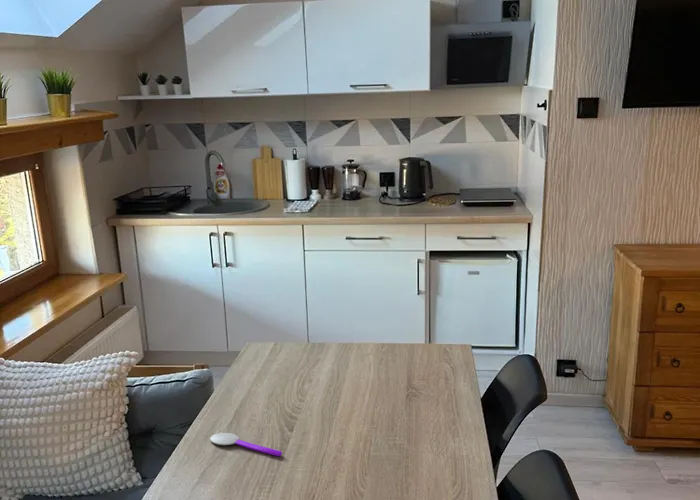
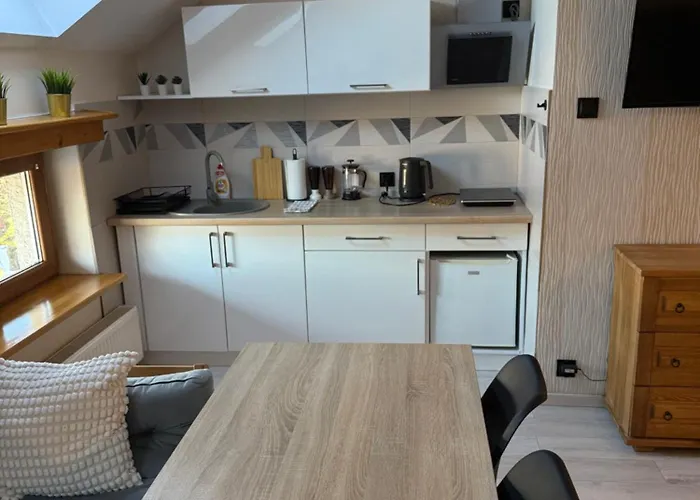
- spoon [209,432,283,457]
